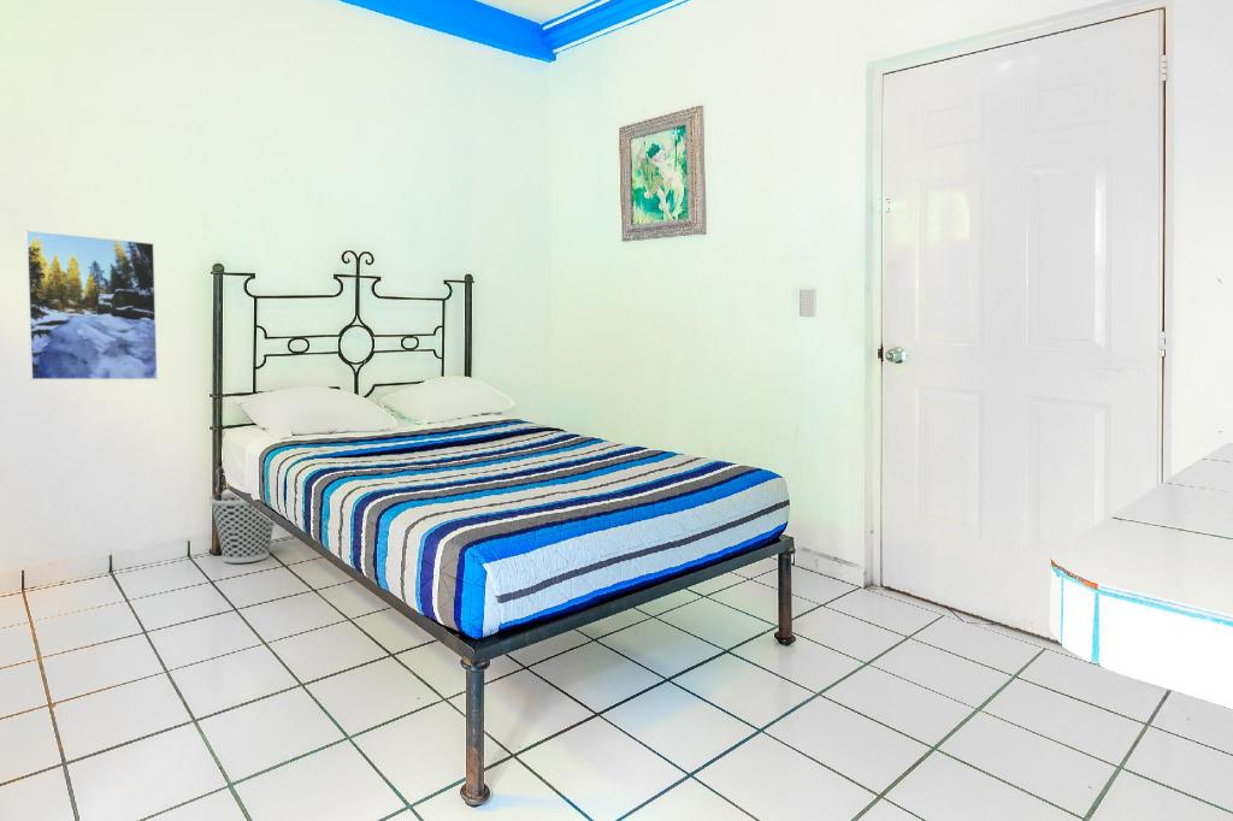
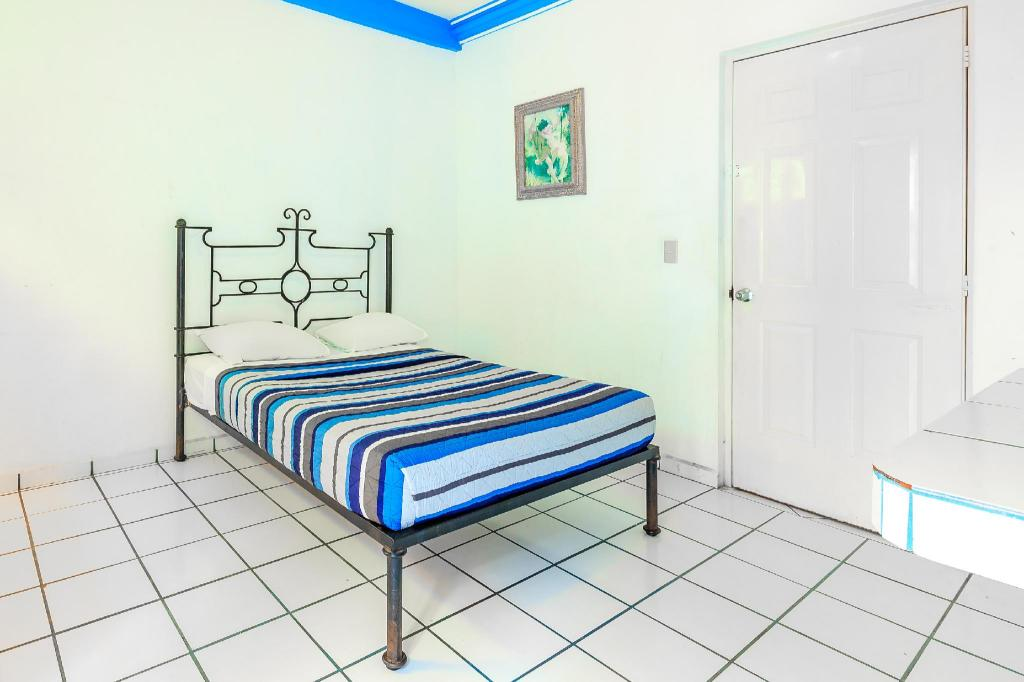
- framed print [24,229,159,380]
- wastebasket [208,491,275,563]
